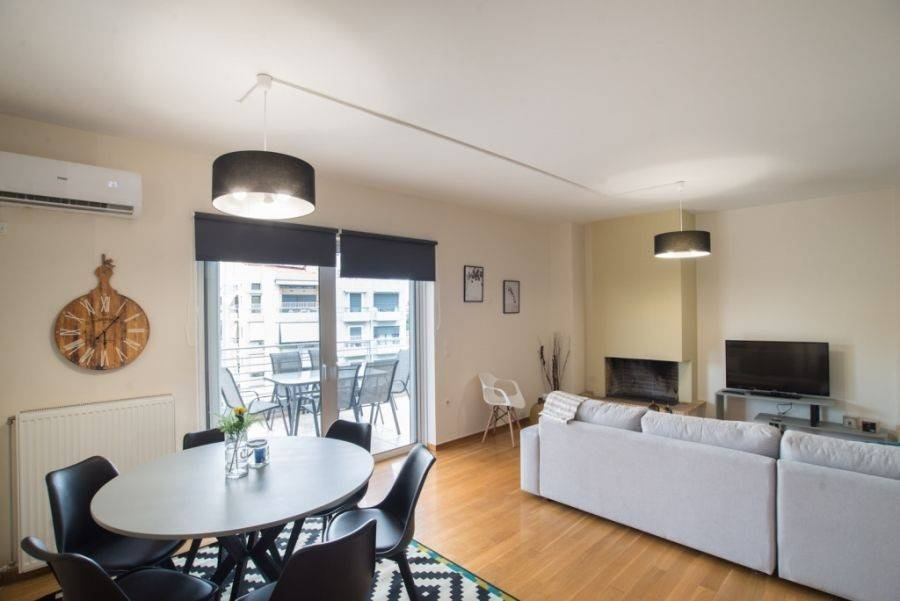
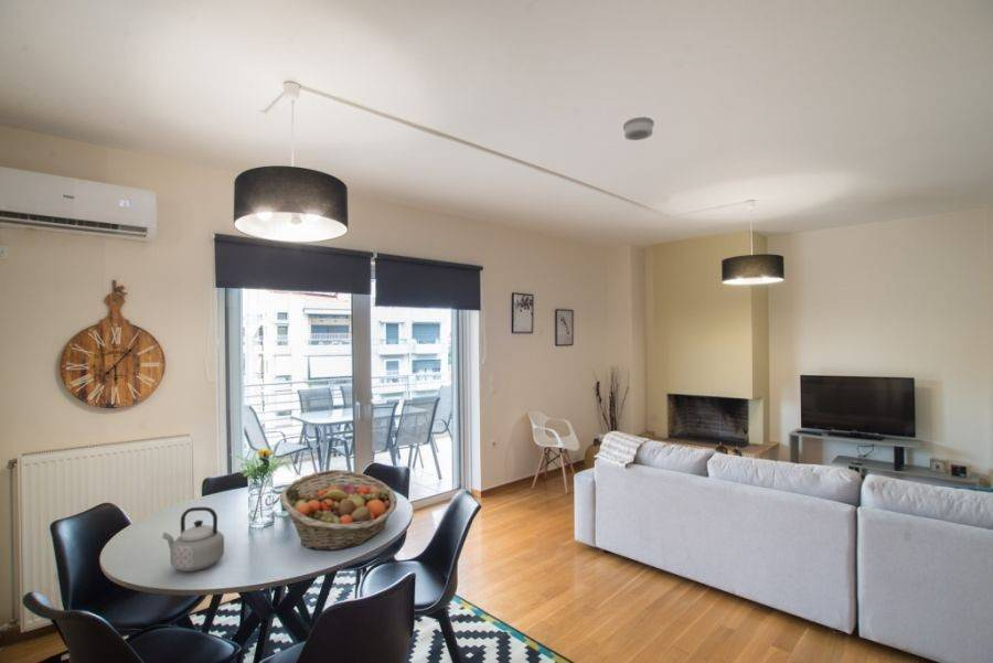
+ teapot [161,506,225,573]
+ smoke detector [622,116,655,141]
+ fruit basket [279,469,398,552]
